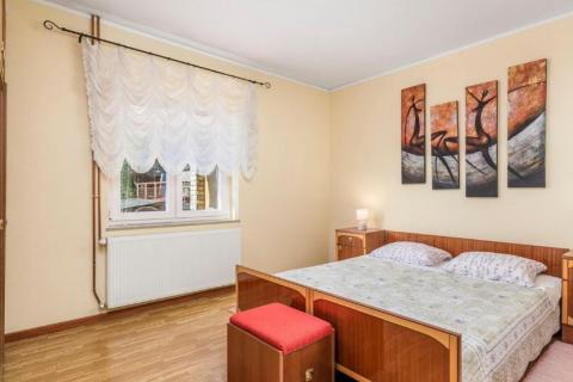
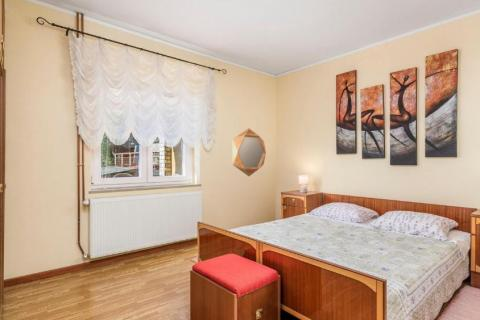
+ home mirror [231,127,267,177]
